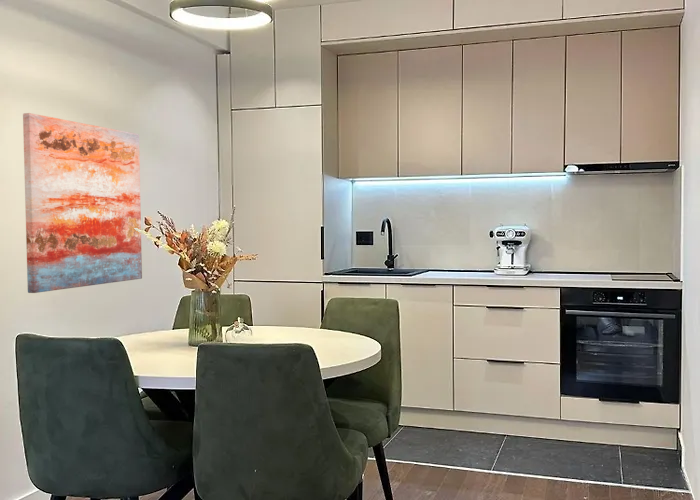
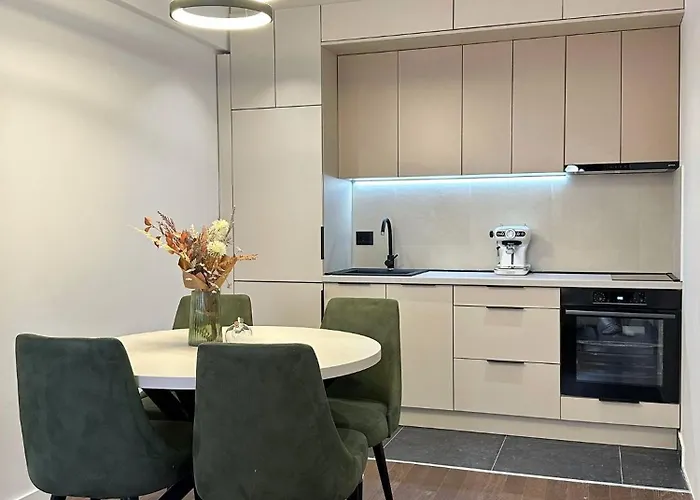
- wall art [22,112,143,294]
